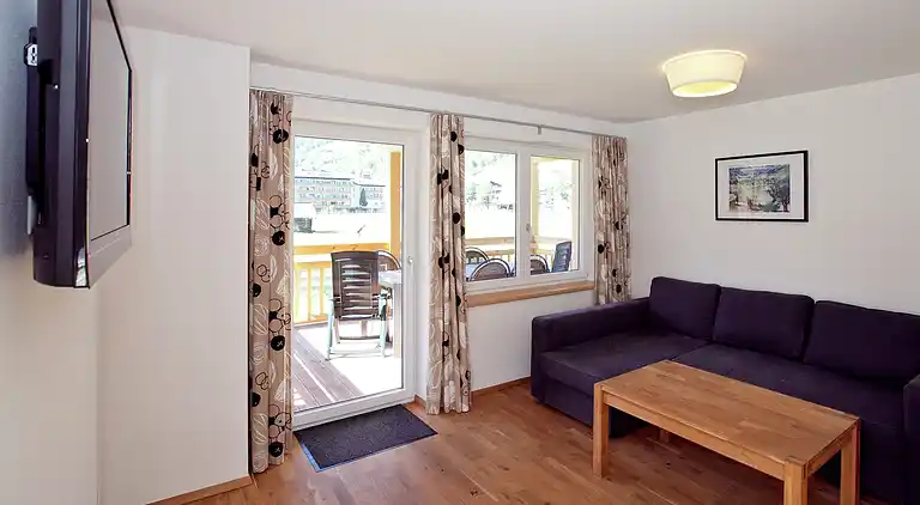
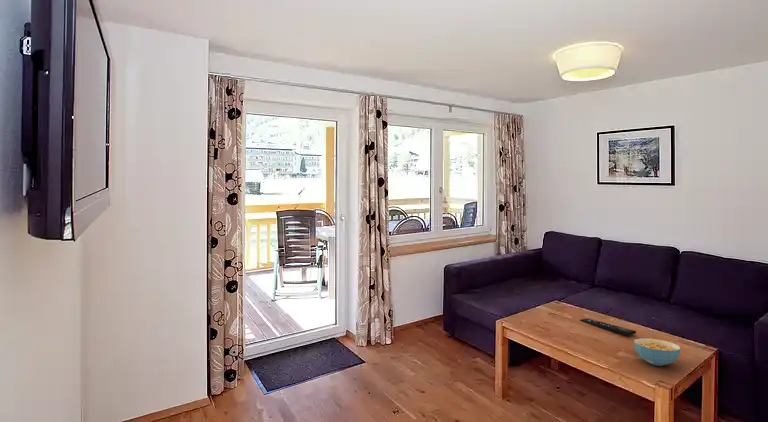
+ cereal bowl [633,337,682,367]
+ remote control [579,317,637,336]
